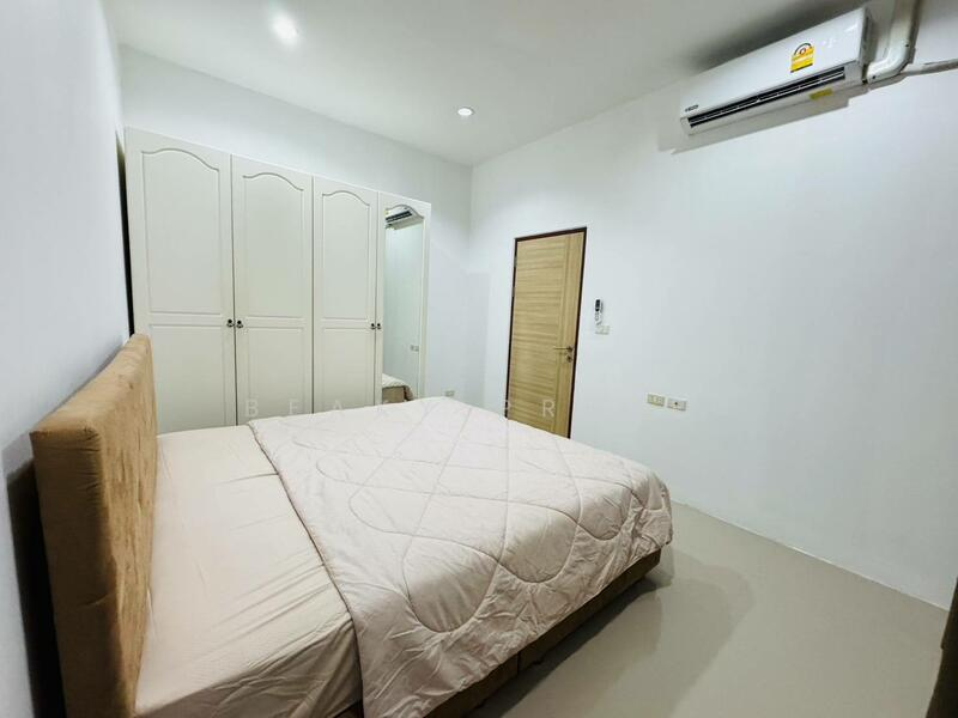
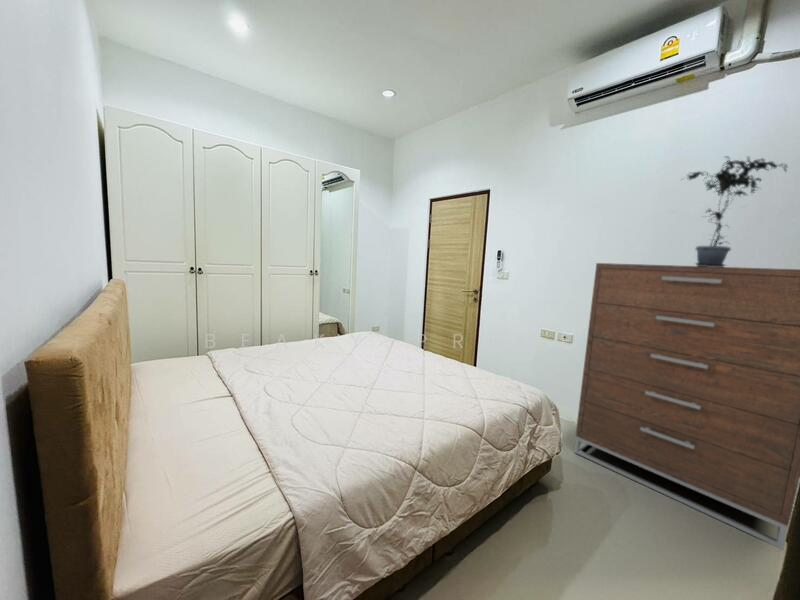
+ potted plant [680,155,788,267]
+ dresser [573,262,800,551]
